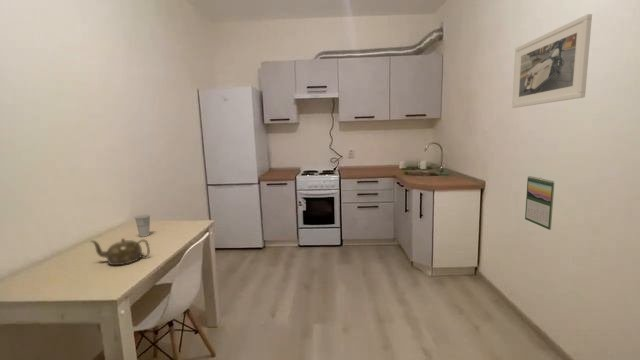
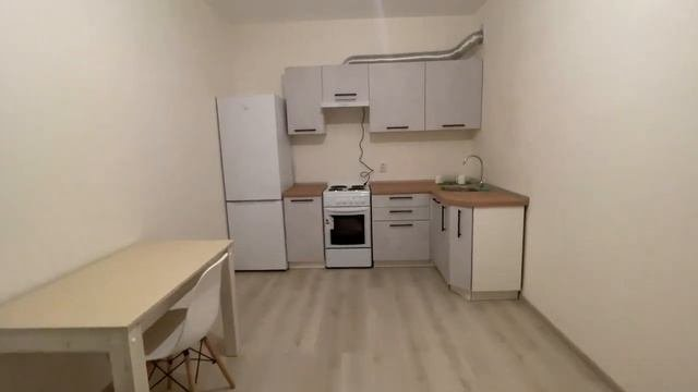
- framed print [511,13,593,109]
- cup [133,213,151,238]
- calendar [524,175,555,231]
- teapot [90,237,151,266]
